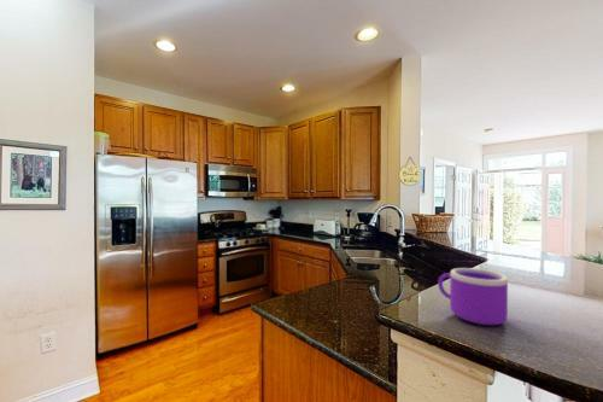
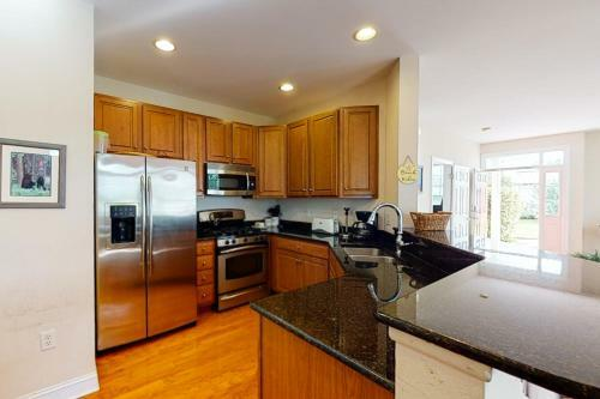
- mug [437,267,509,326]
